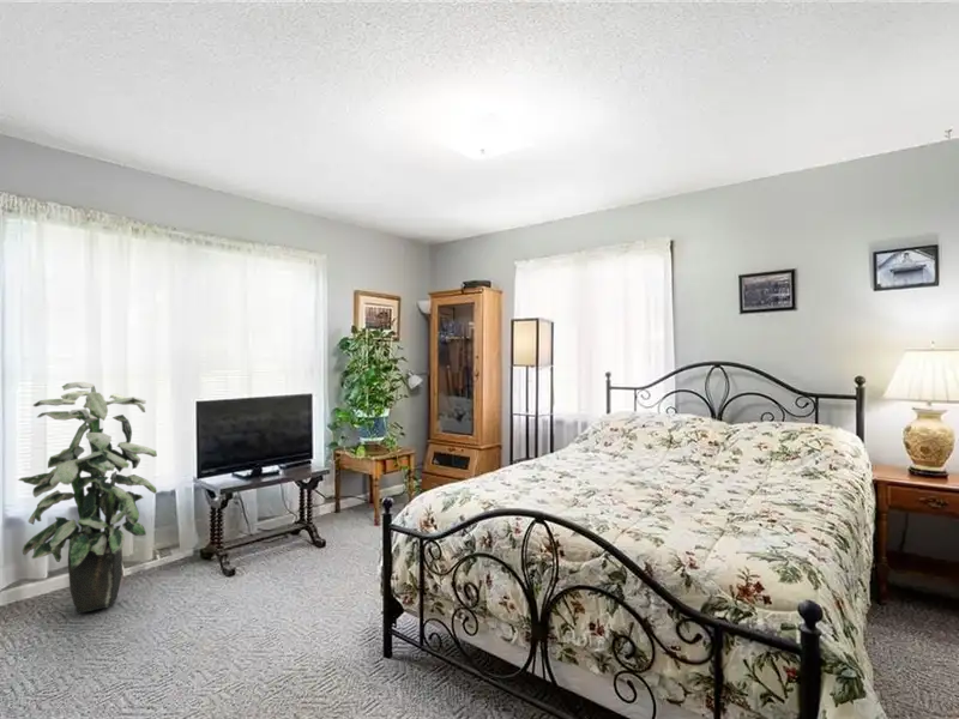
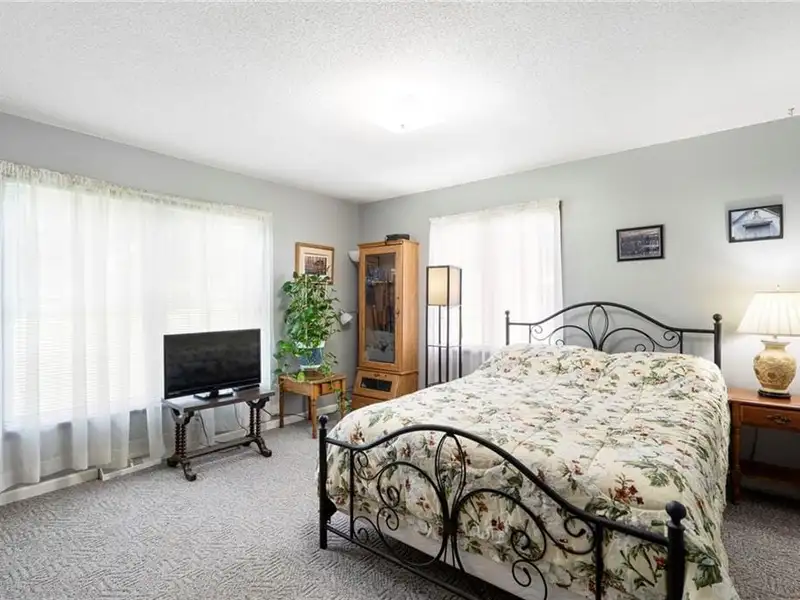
- indoor plant [17,381,158,614]
